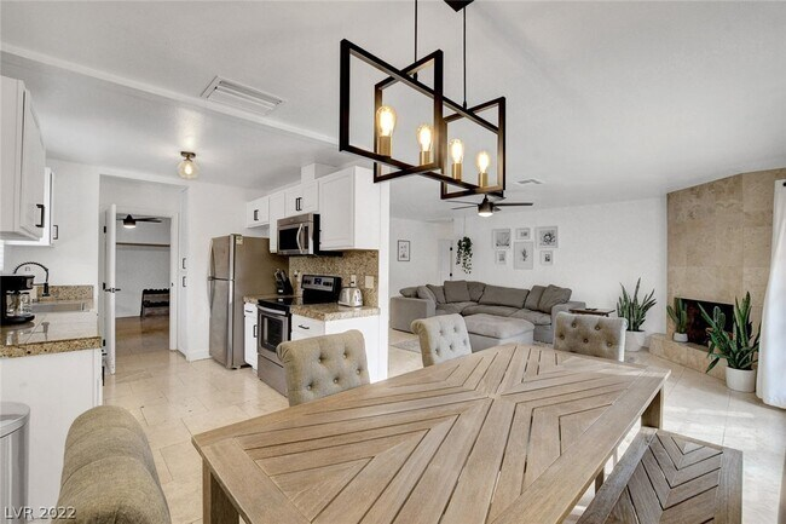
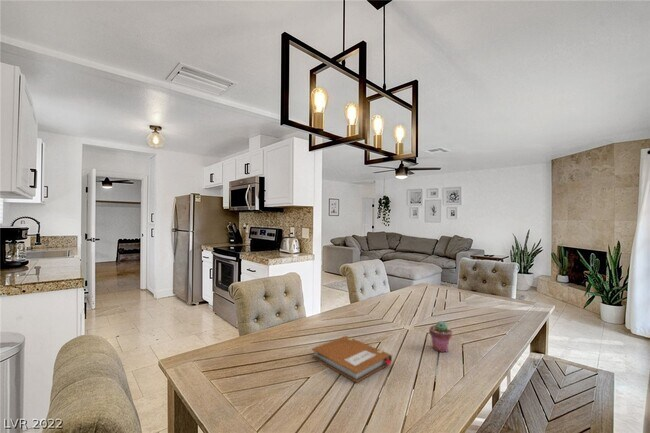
+ notebook [311,335,393,384]
+ potted succulent [428,320,453,353]
